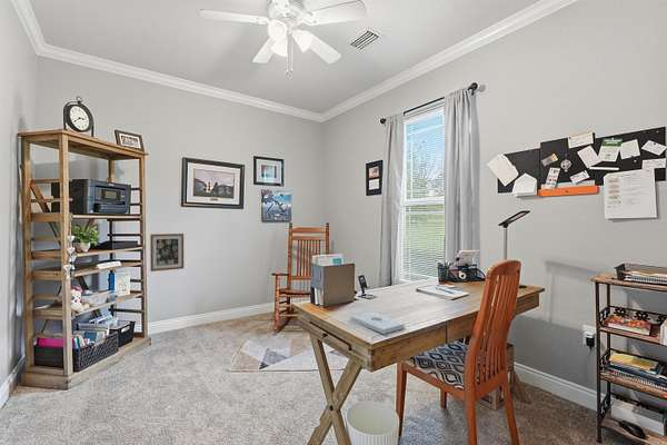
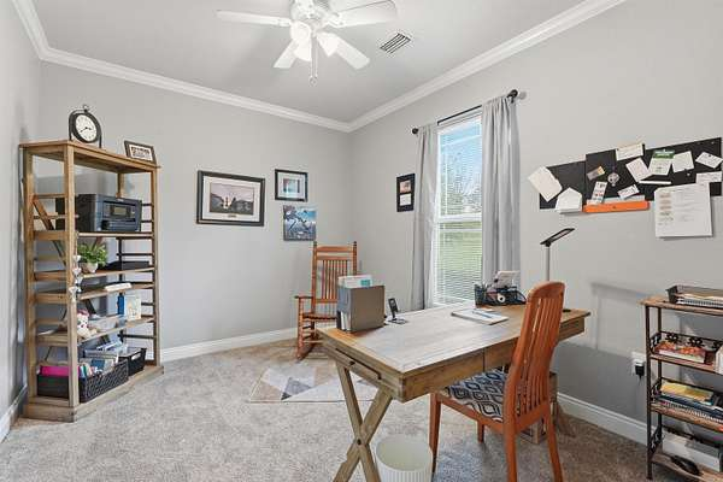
- notepad [350,310,406,335]
- wall art [149,233,185,273]
